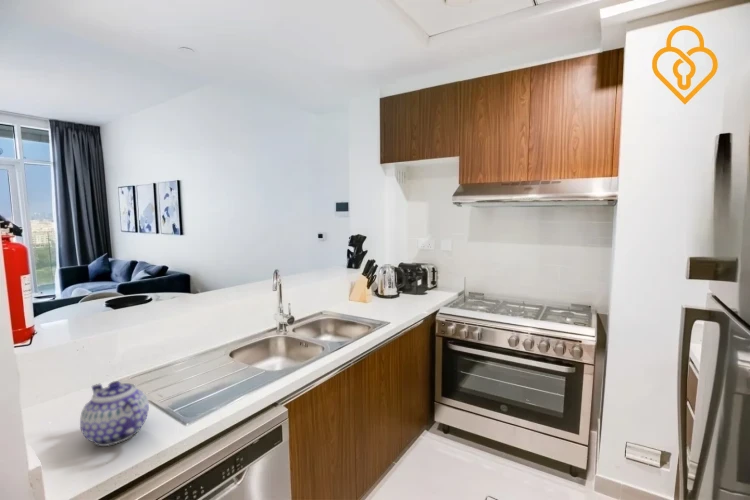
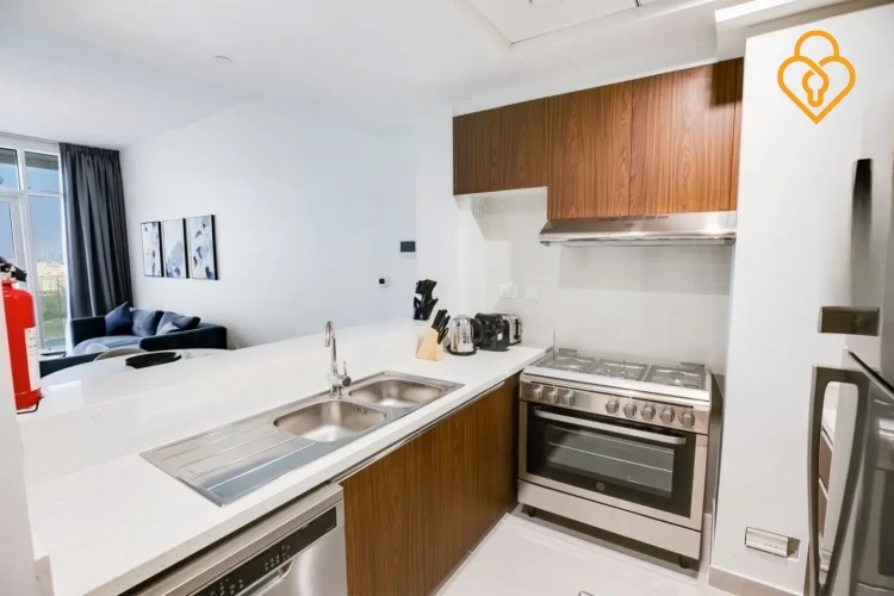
- teapot [79,380,150,447]
